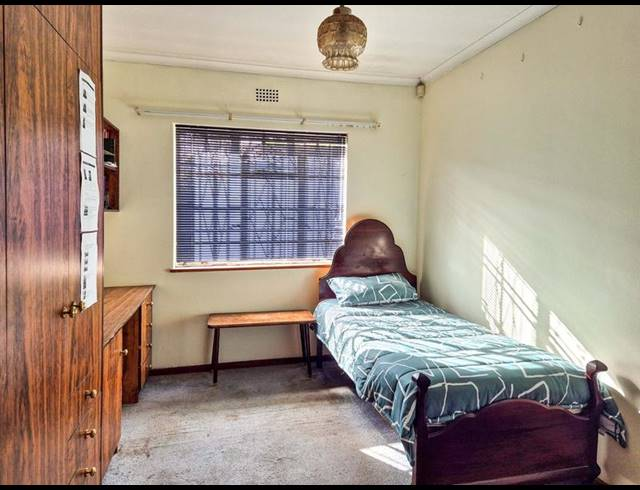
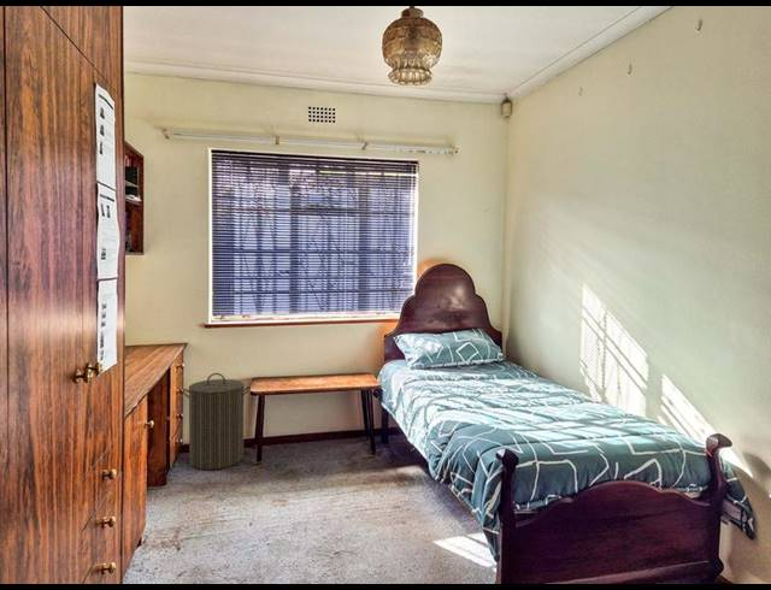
+ laundry hamper [181,372,252,471]
